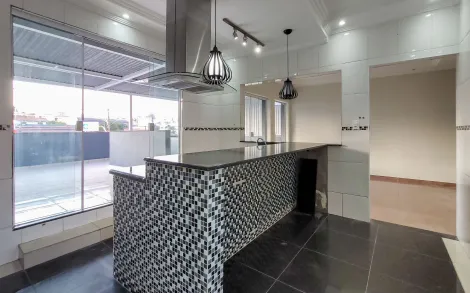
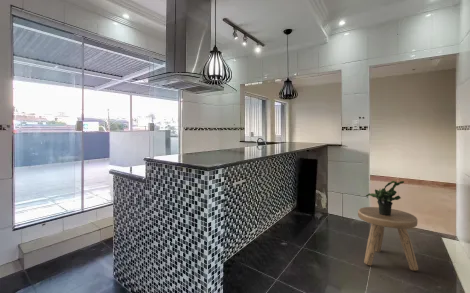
+ stool [357,206,419,271]
+ potted plant [365,180,405,216]
